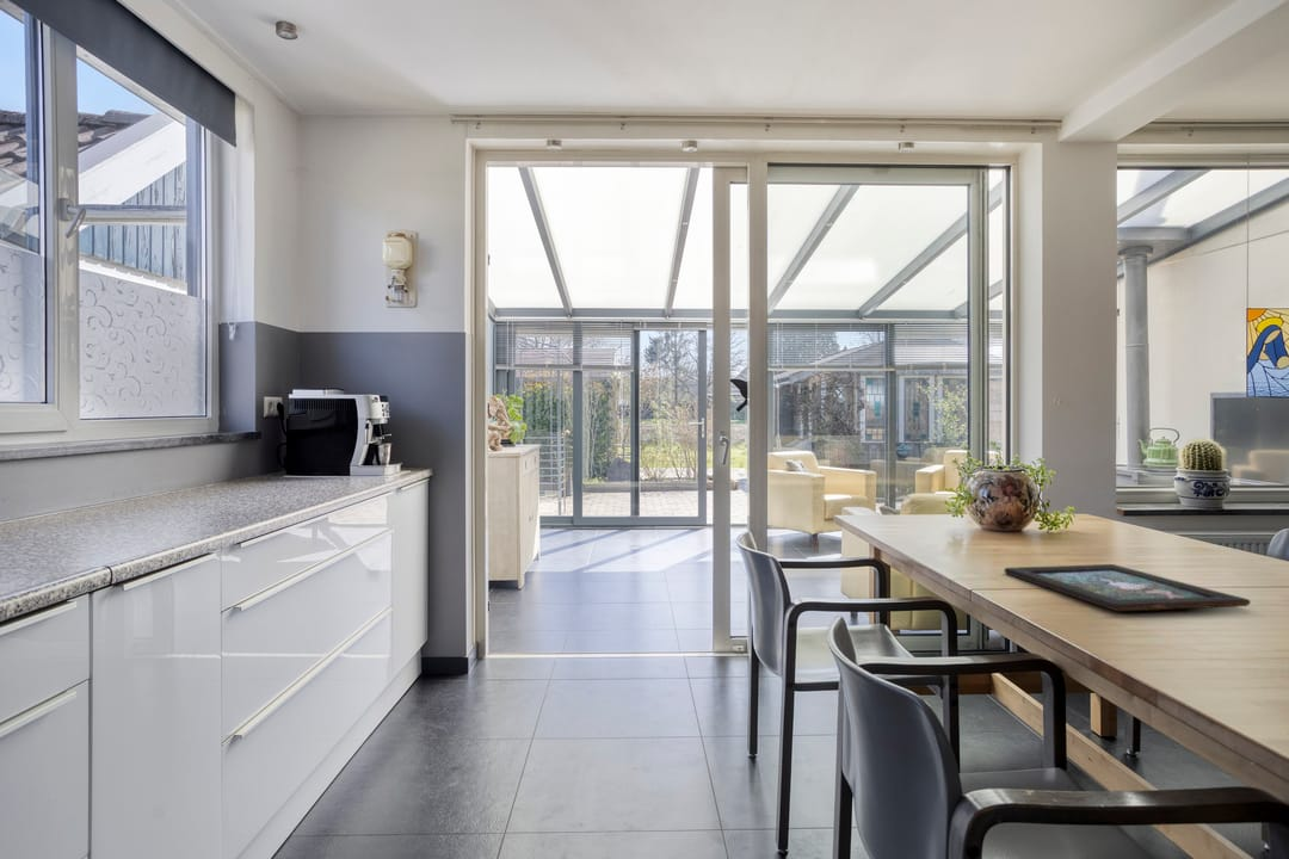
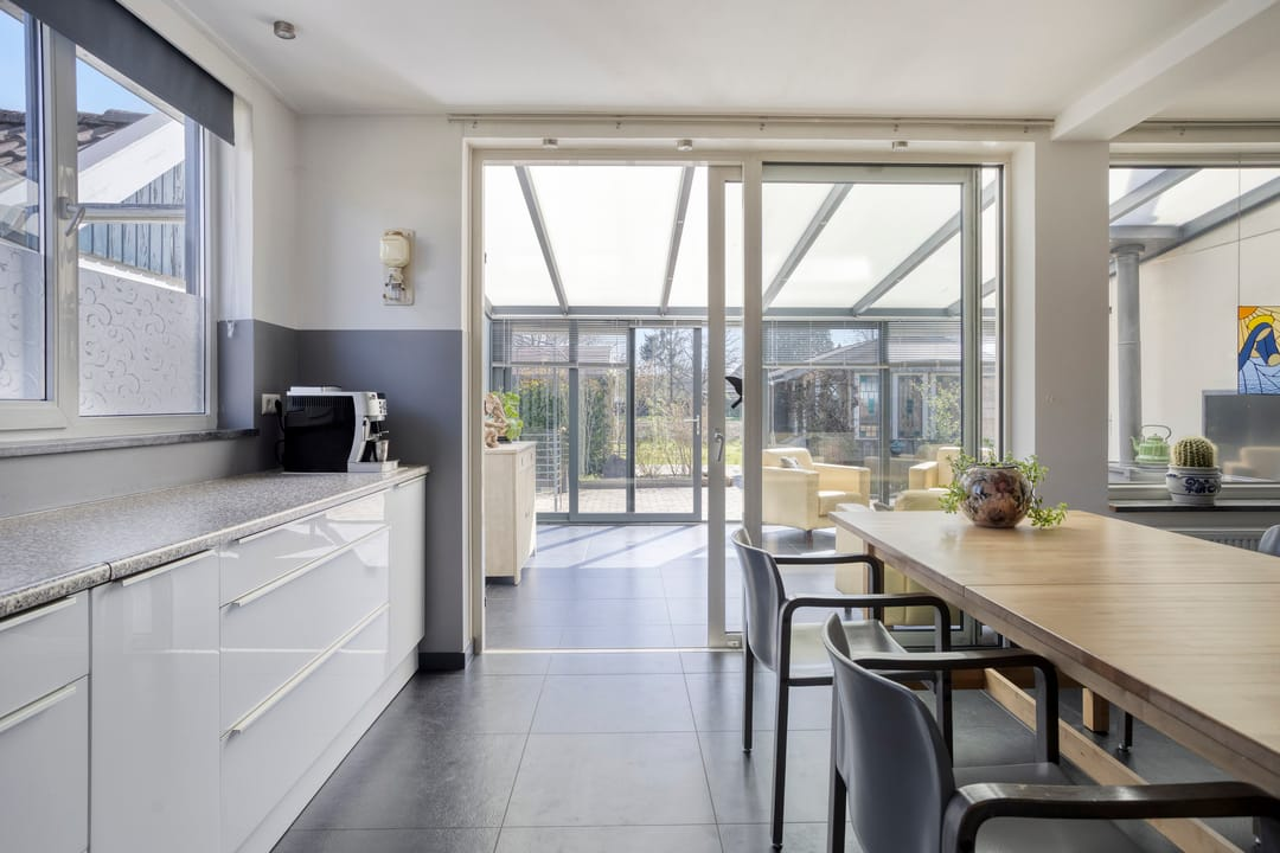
- decorative tray [1004,563,1252,612]
